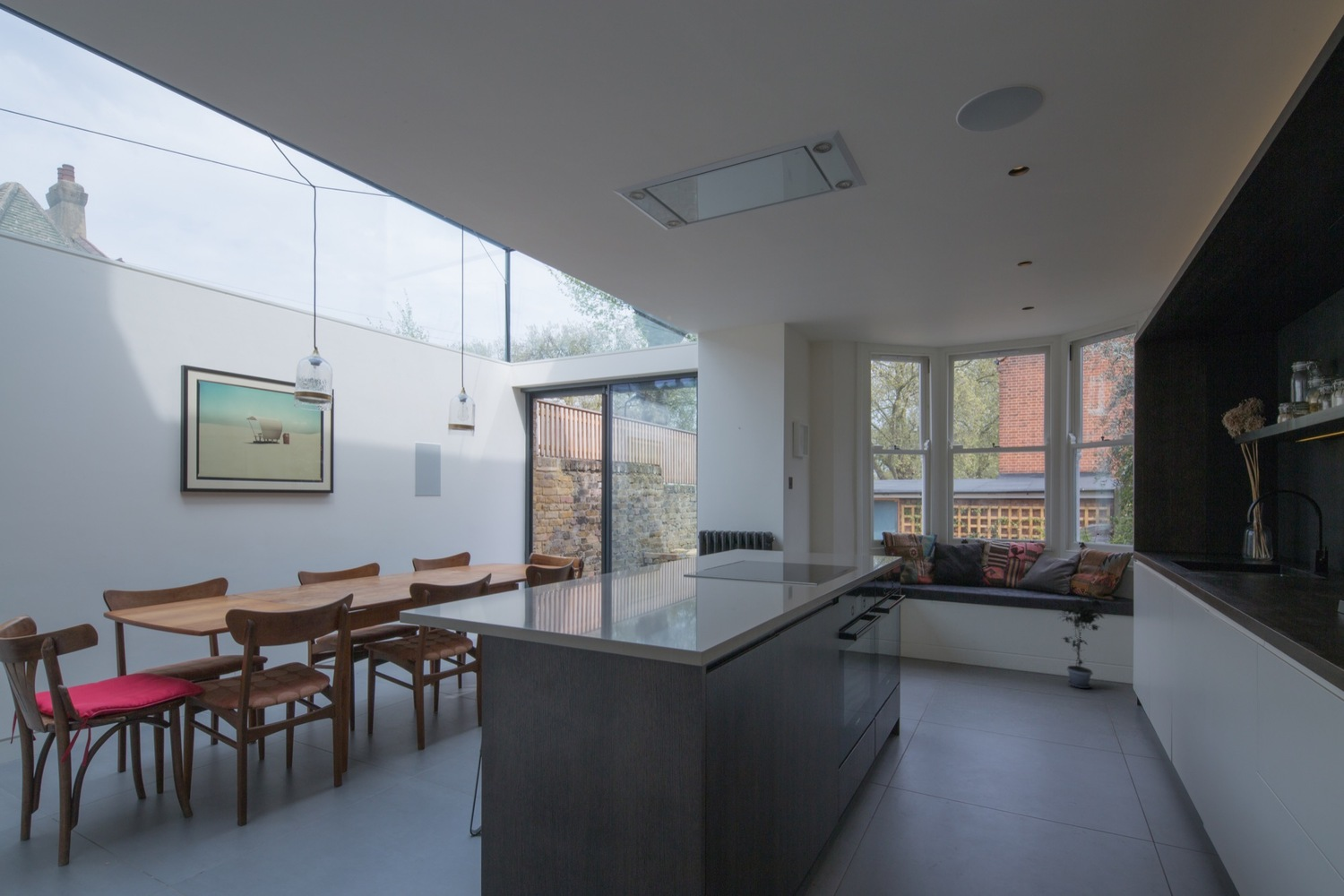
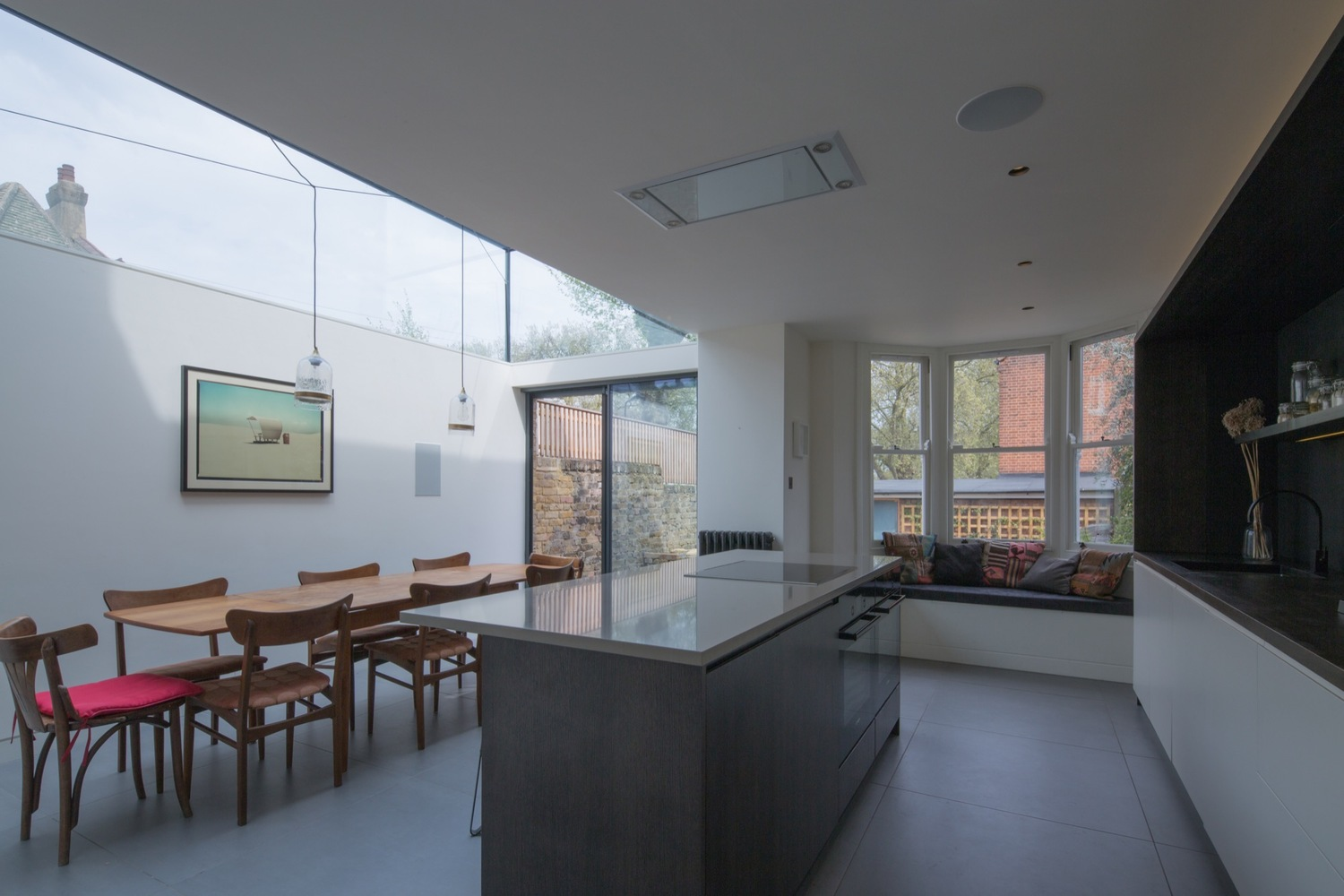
- potted plant [1058,591,1105,689]
